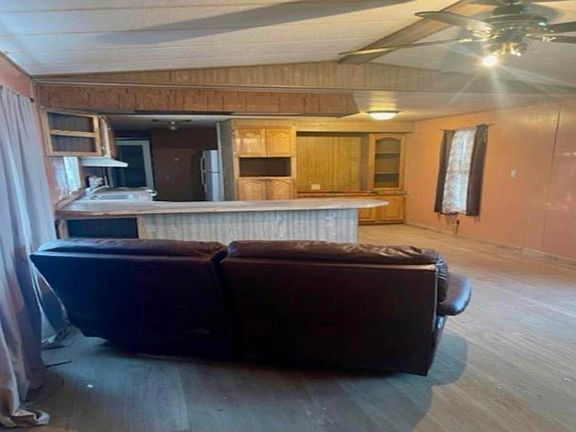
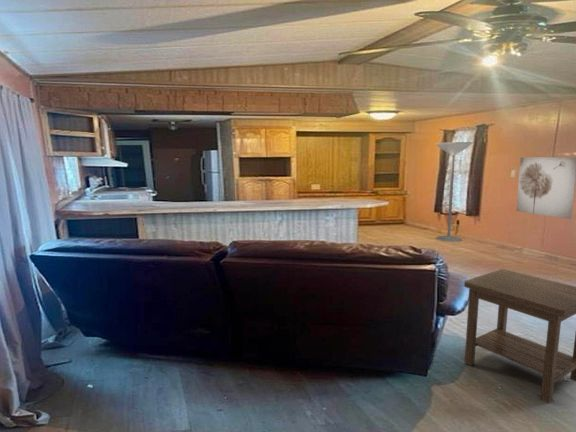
+ floor lamp [435,141,474,243]
+ side table [463,268,576,404]
+ wall art [515,156,576,220]
